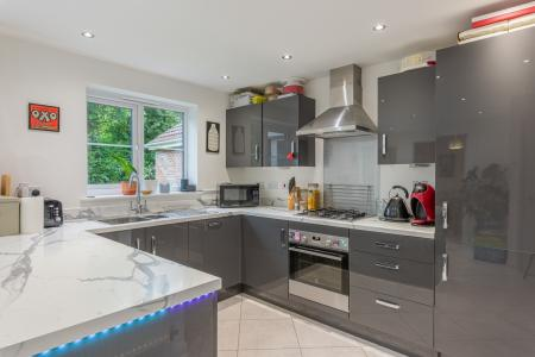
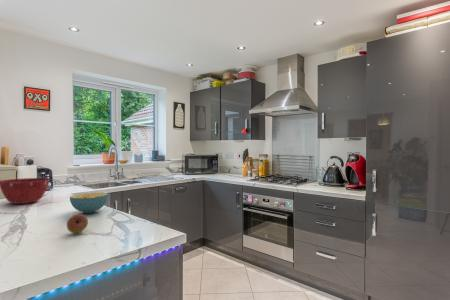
+ cereal bowl [69,191,109,214]
+ fruit [66,213,89,234]
+ mixing bowl [0,177,51,205]
